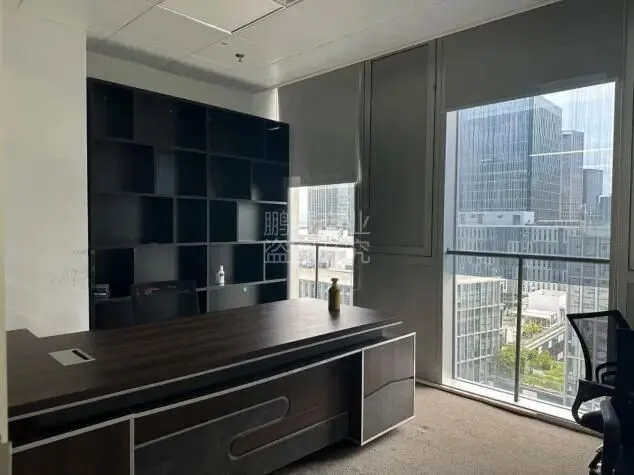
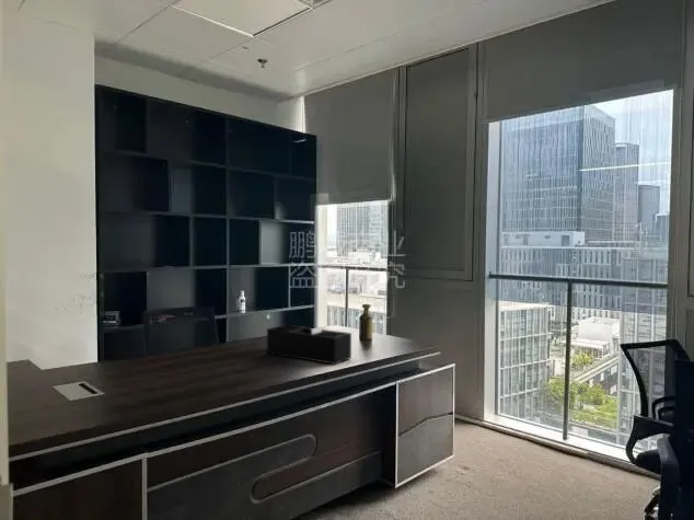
+ desk organizer [266,324,352,366]
